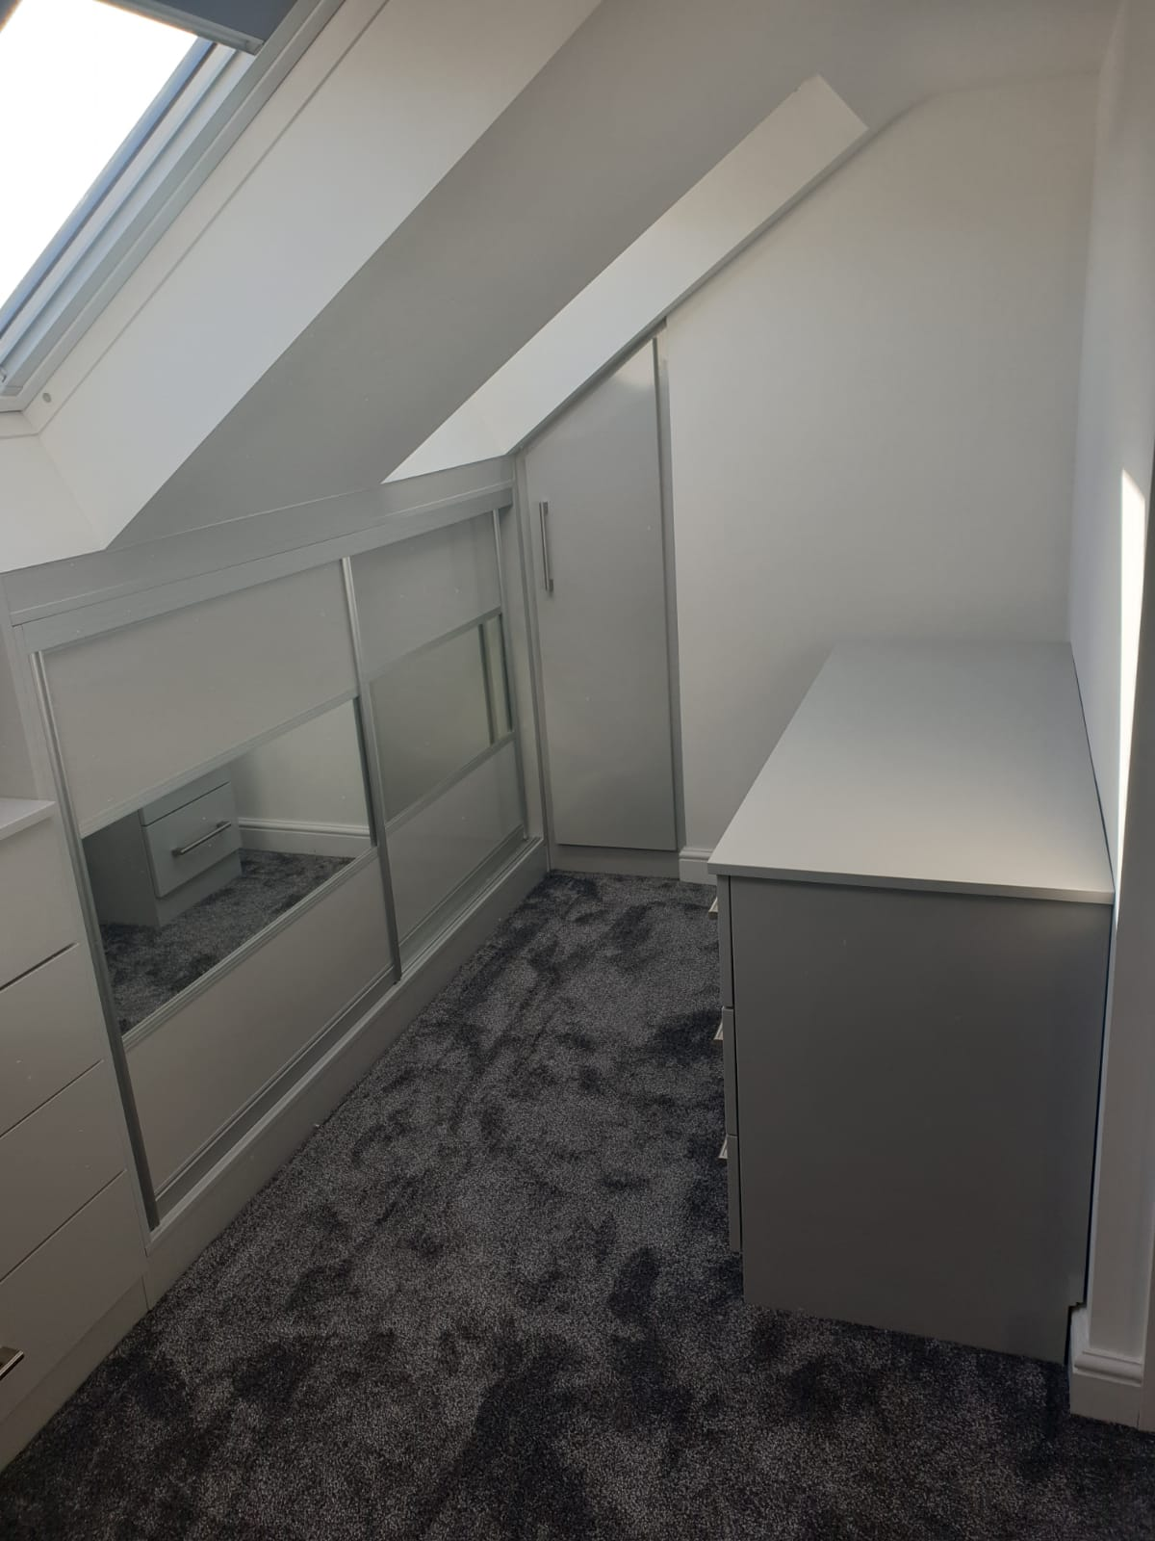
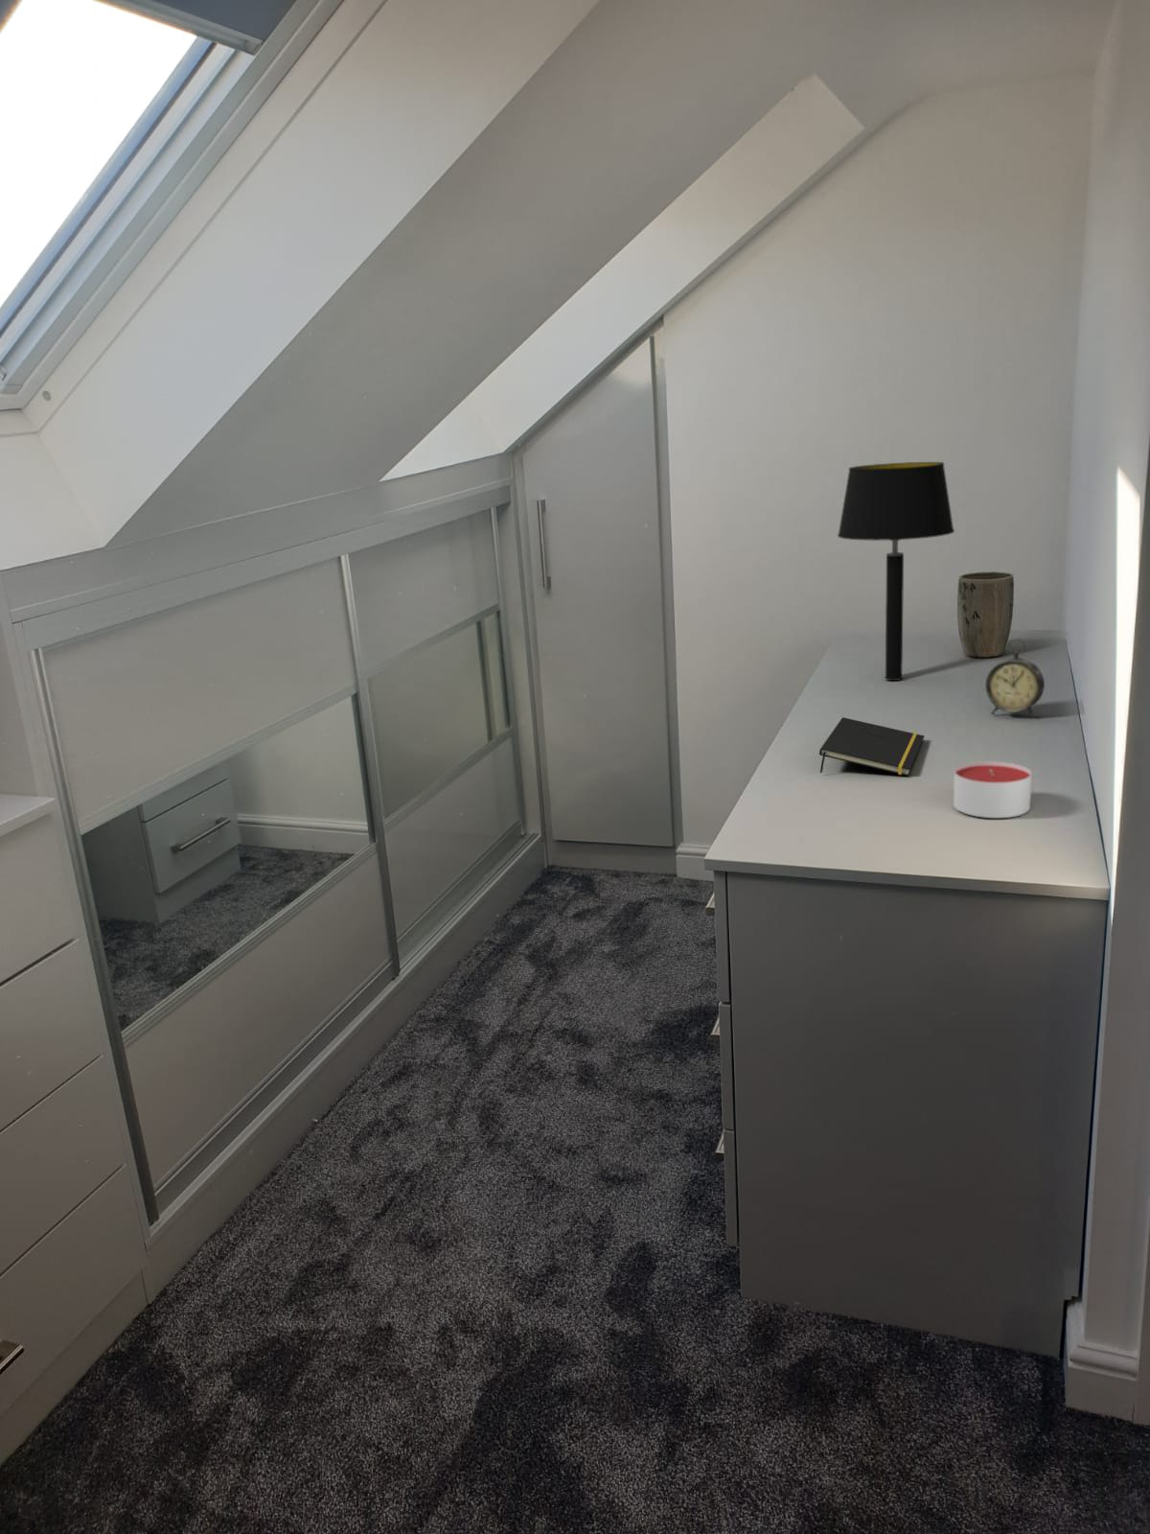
+ table lamp [837,461,956,681]
+ alarm clock [985,638,1046,719]
+ notepad [819,716,925,777]
+ plant pot [957,570,1015,658]
+ candle [953,760,1032,819]
